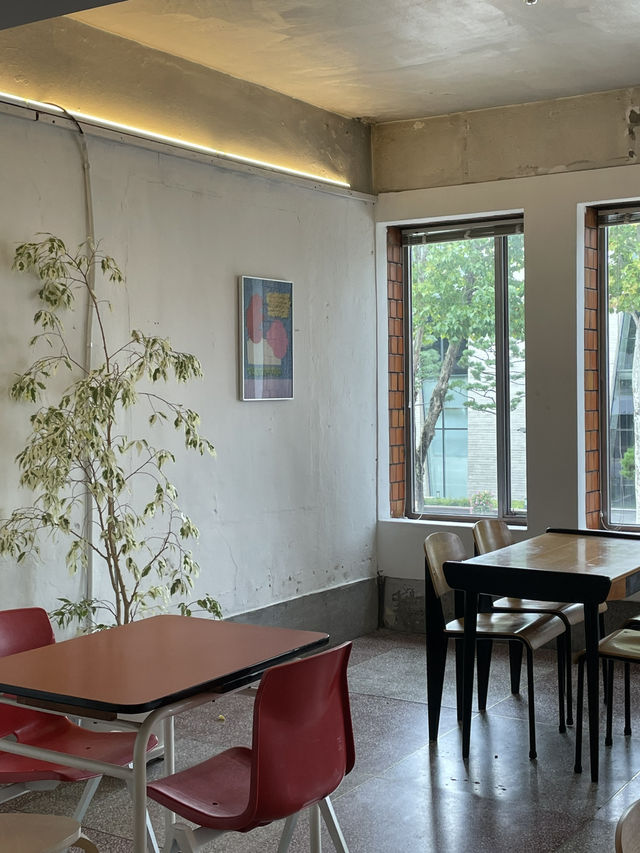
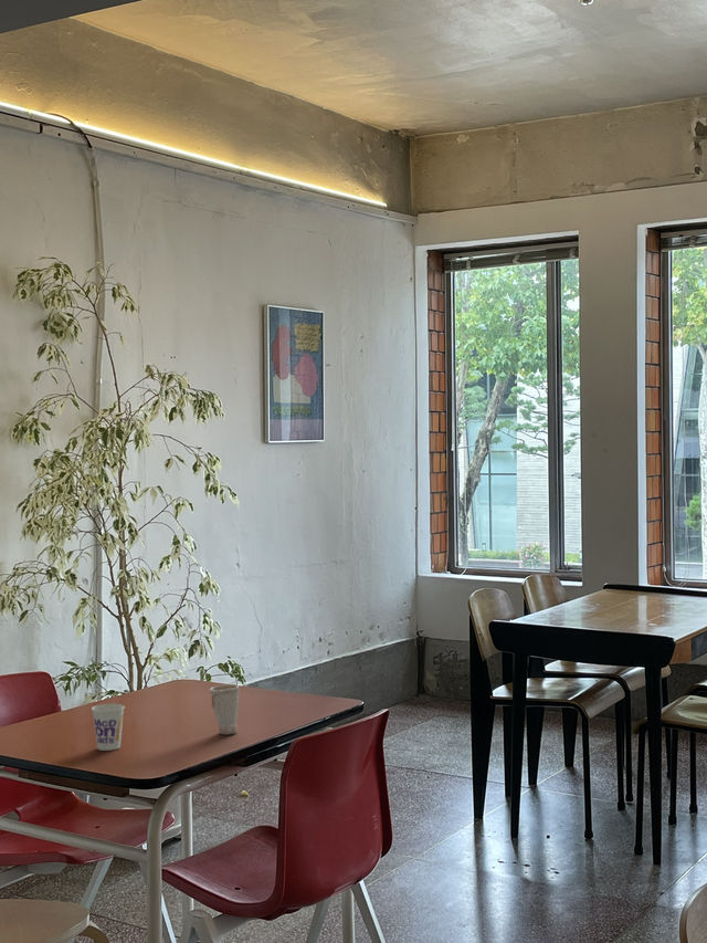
+ cup [208,683,240,735]
+ cup [91,703,126,752]
